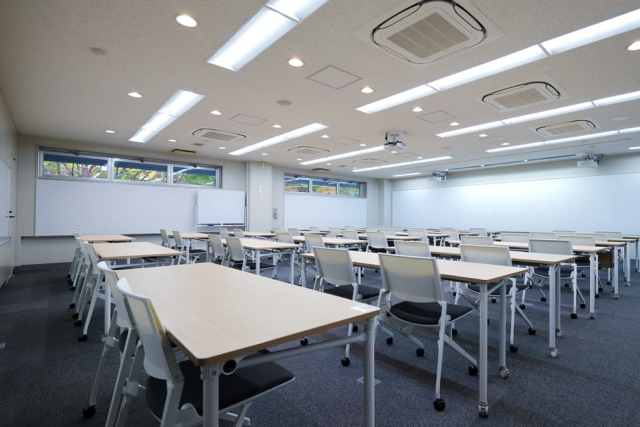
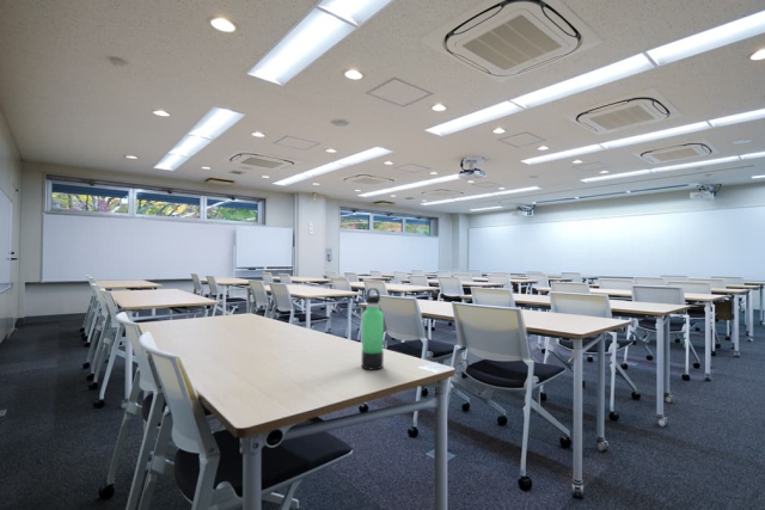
+ thermos bottle [361,287,385,371]
